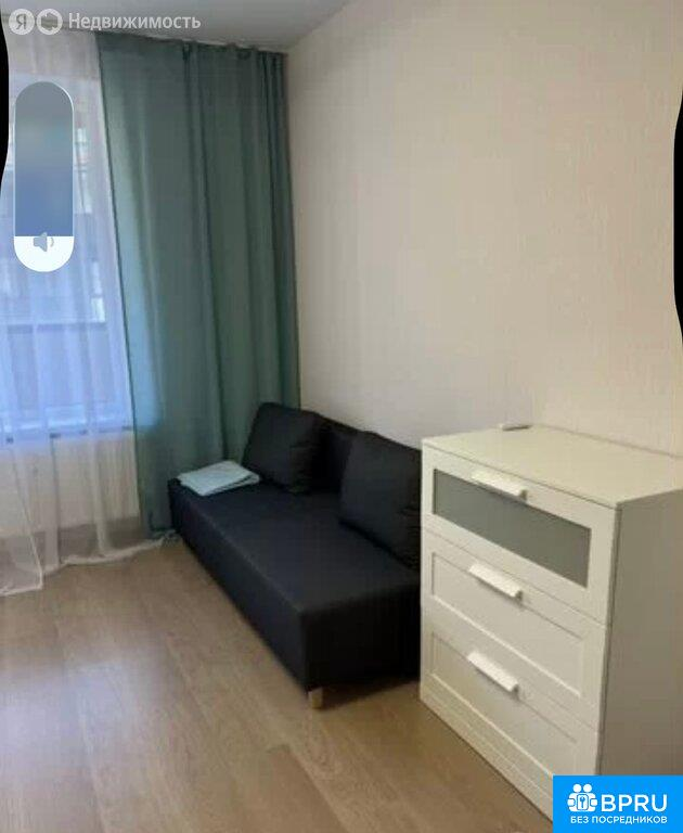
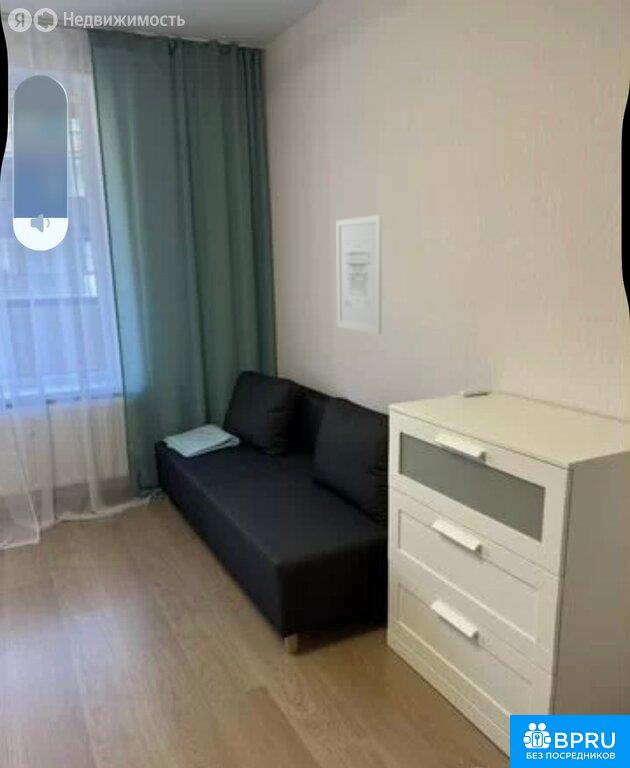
+ wall art [335,214,383,335]
